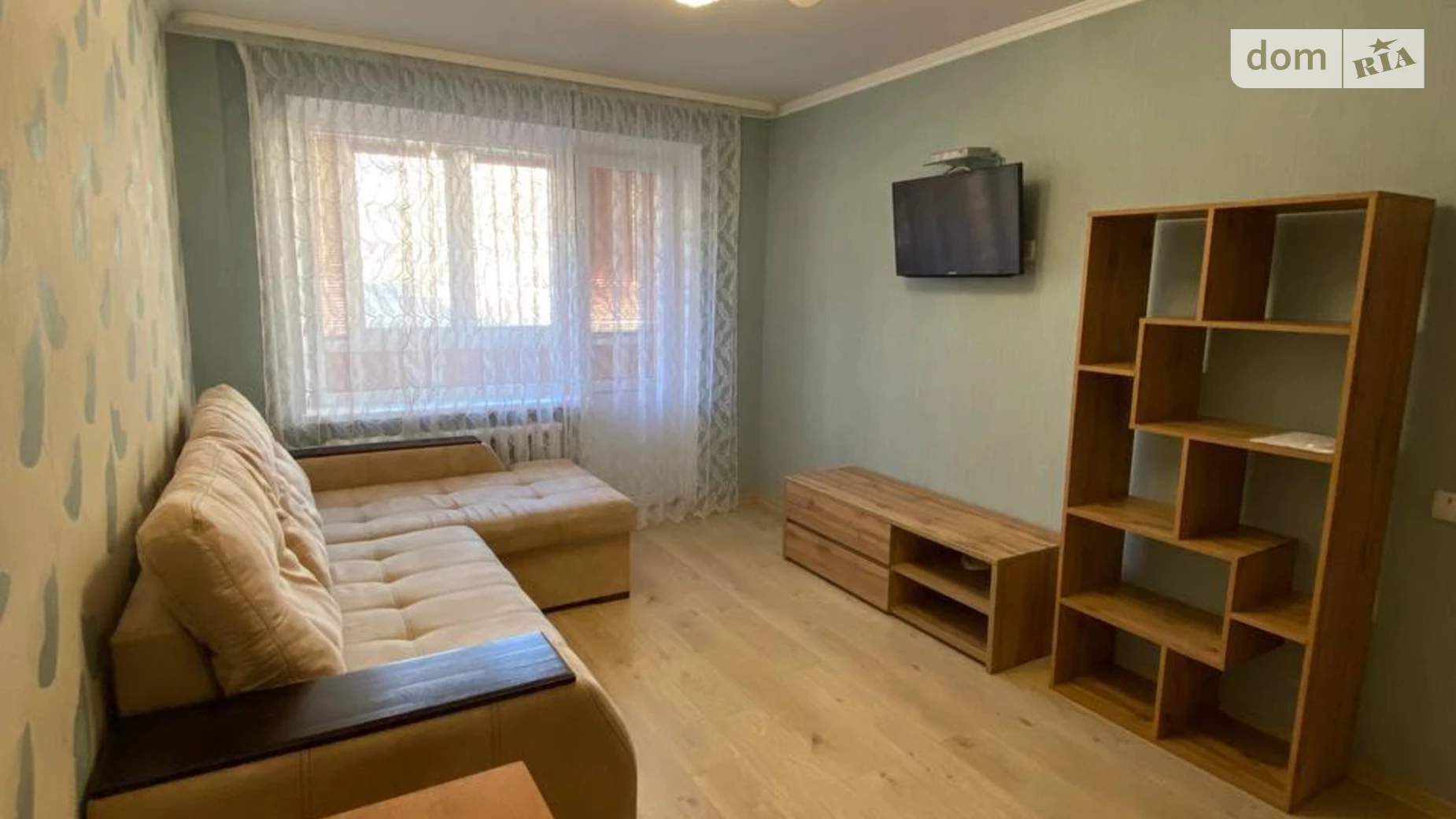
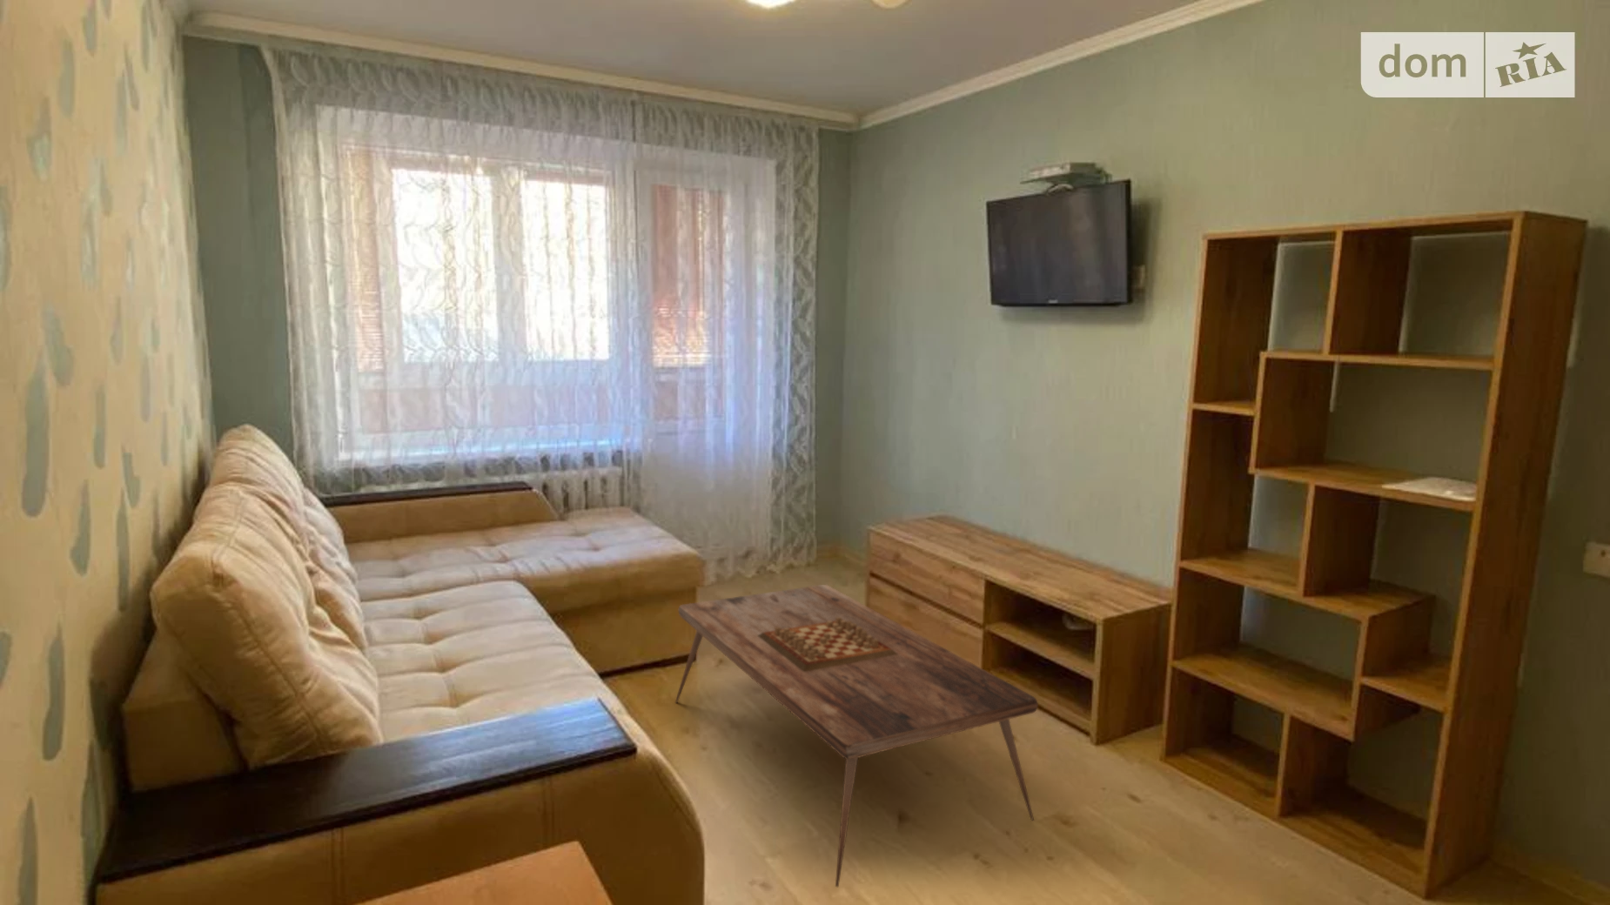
+ coffee table [675,583,1039,887]
